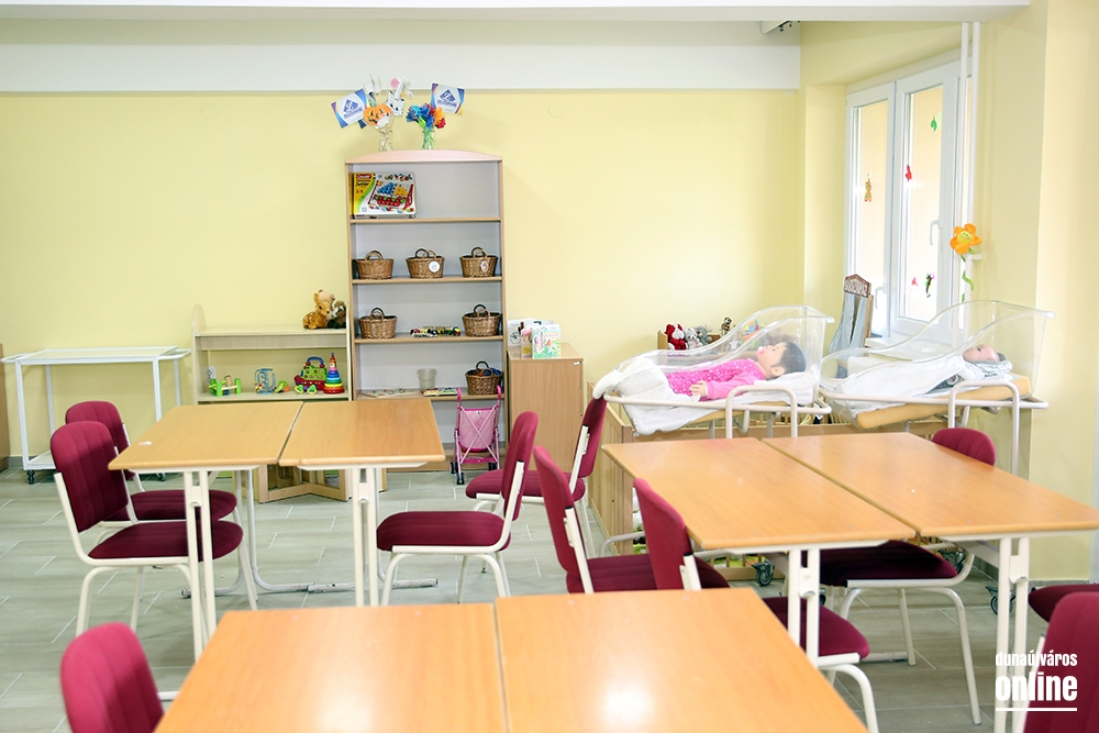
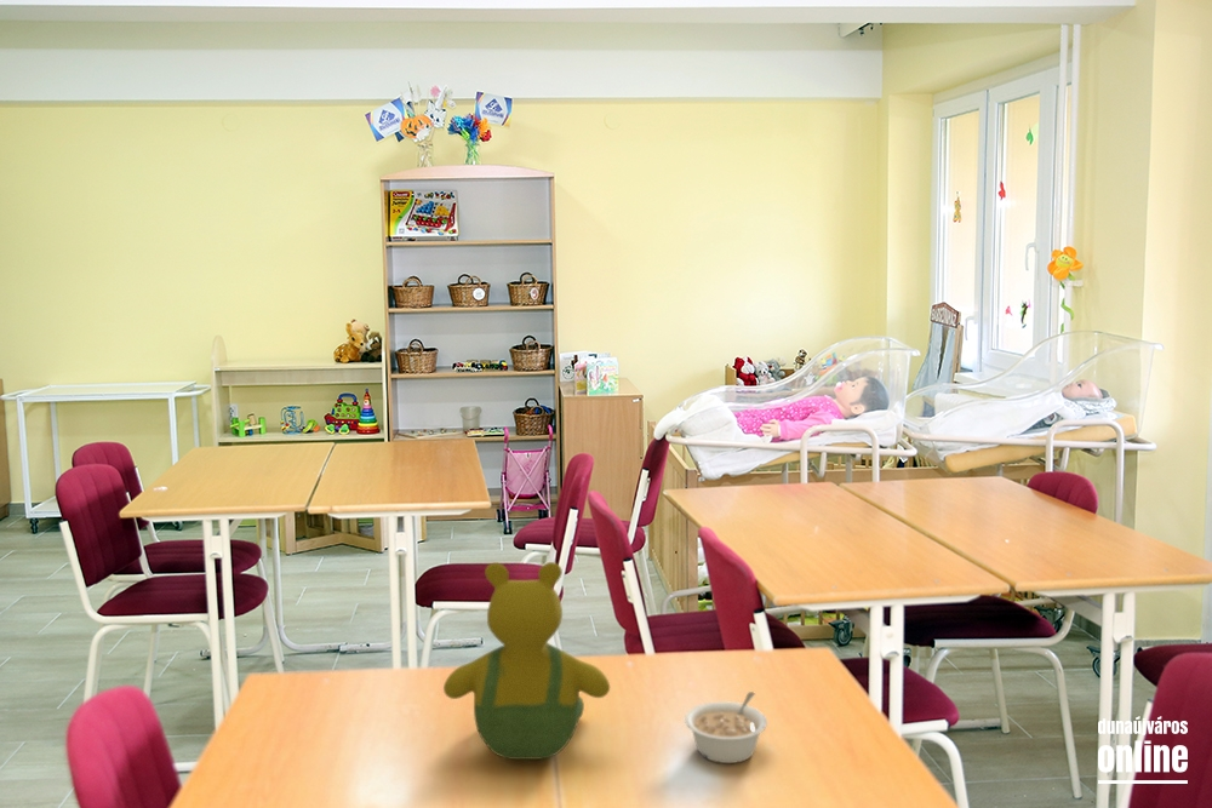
+ teddy bear [442,561,611,761]
+ legume [684,690,768,764]
